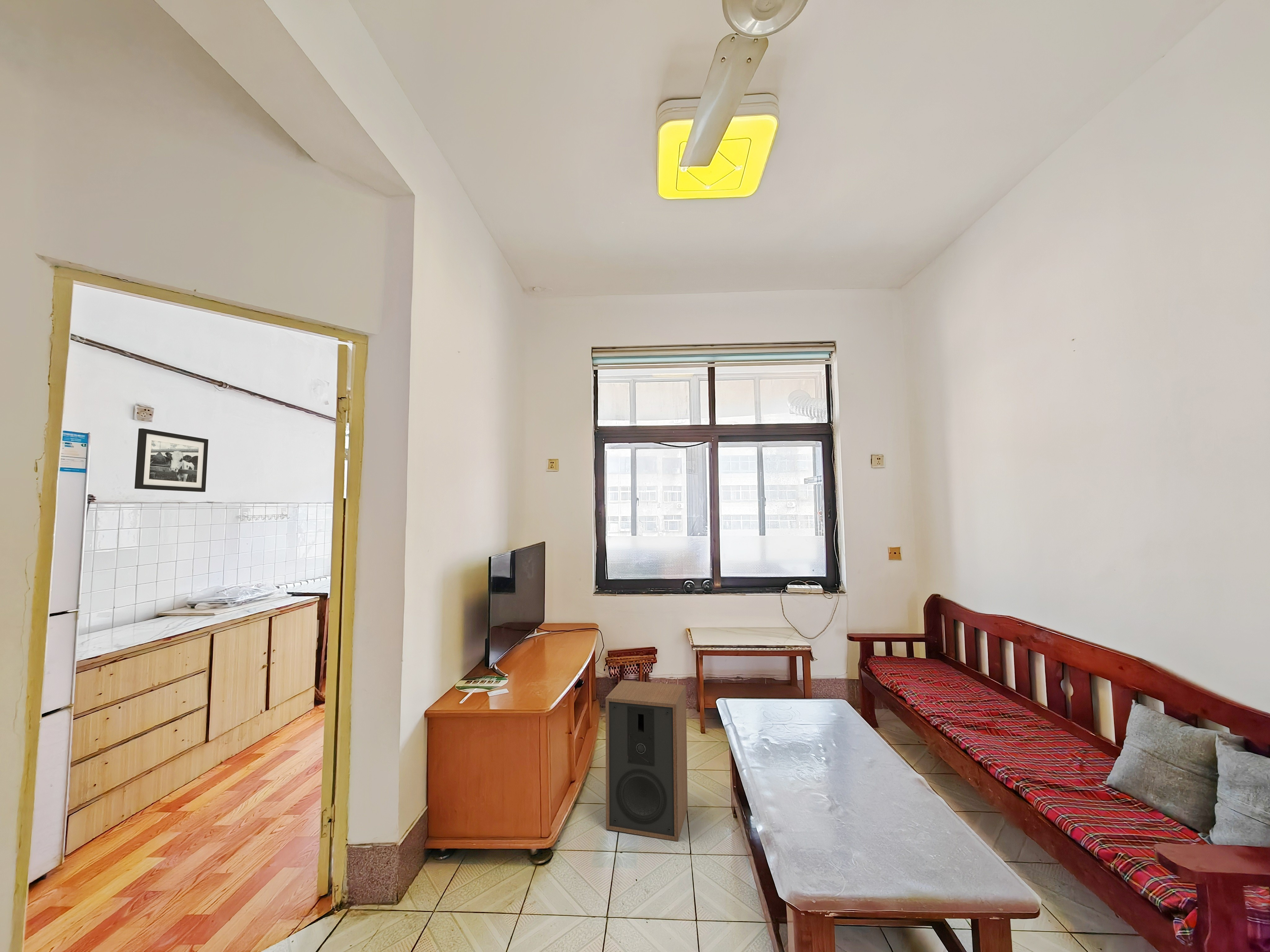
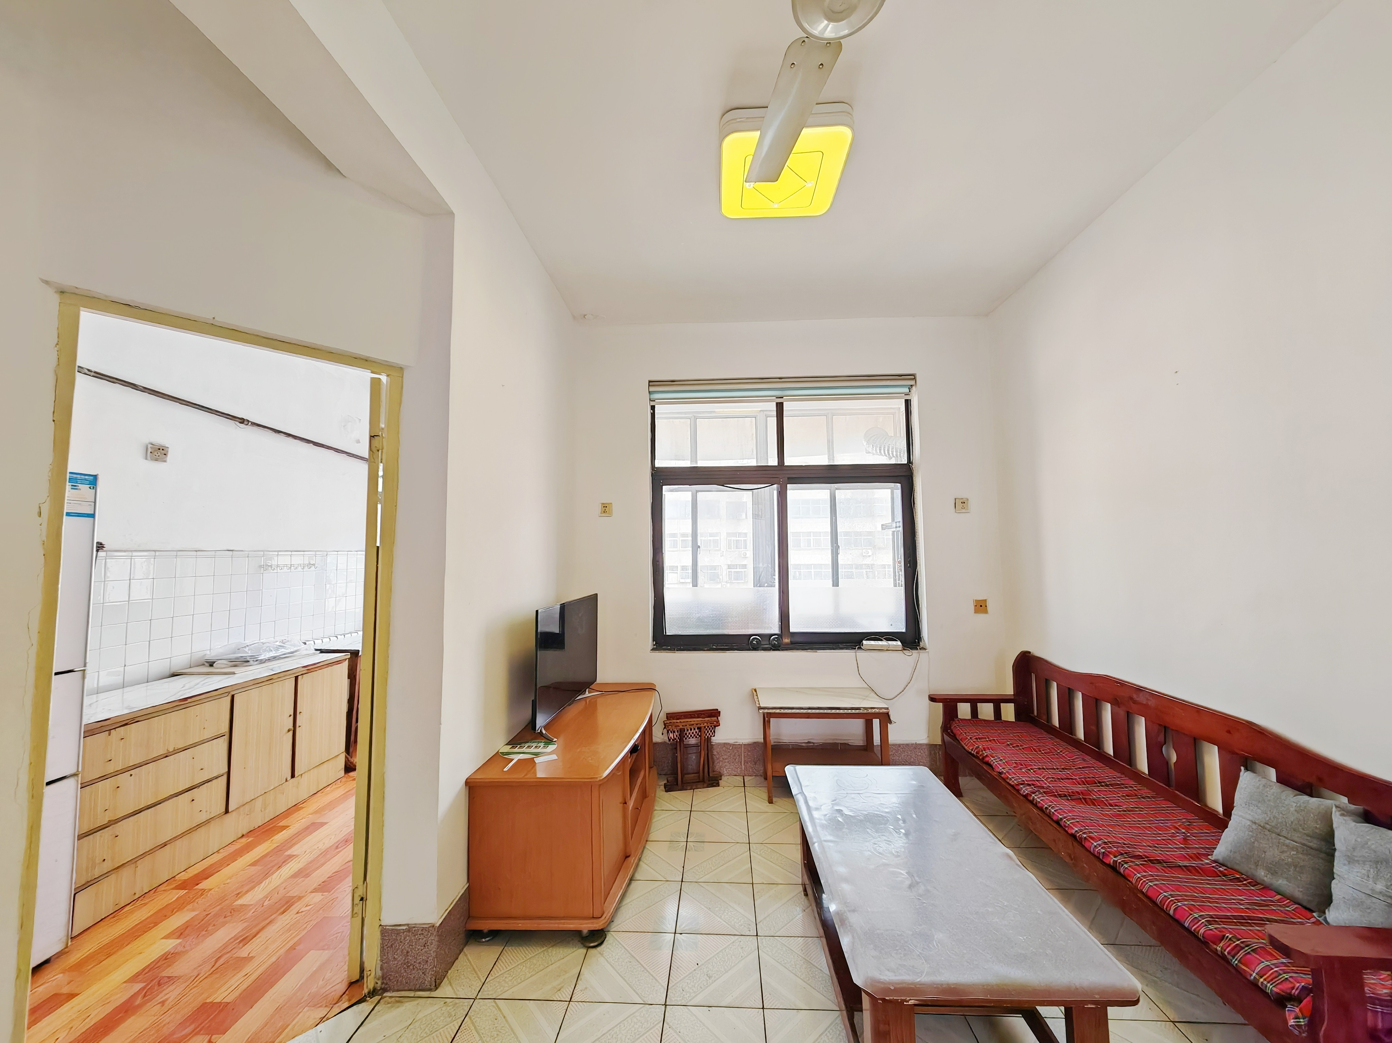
- speaker [605,680,688,842]
- picture frame [134,428,209,492]
